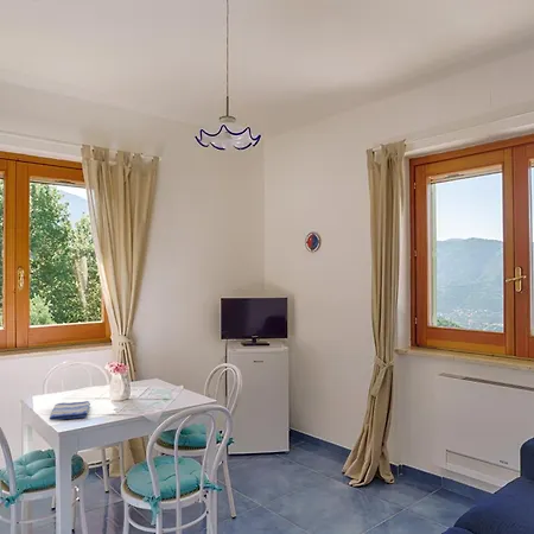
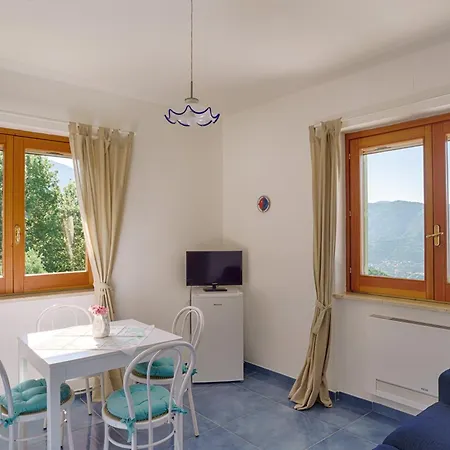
- dish towel [49,400,91,421]
